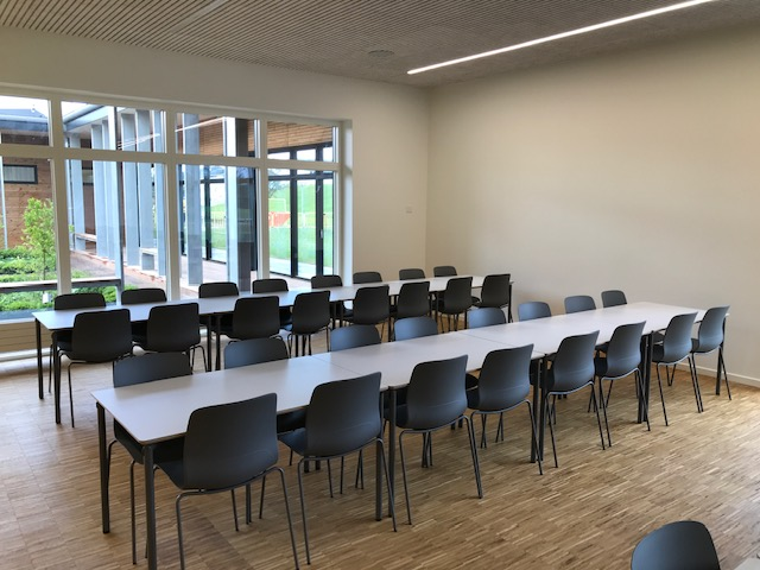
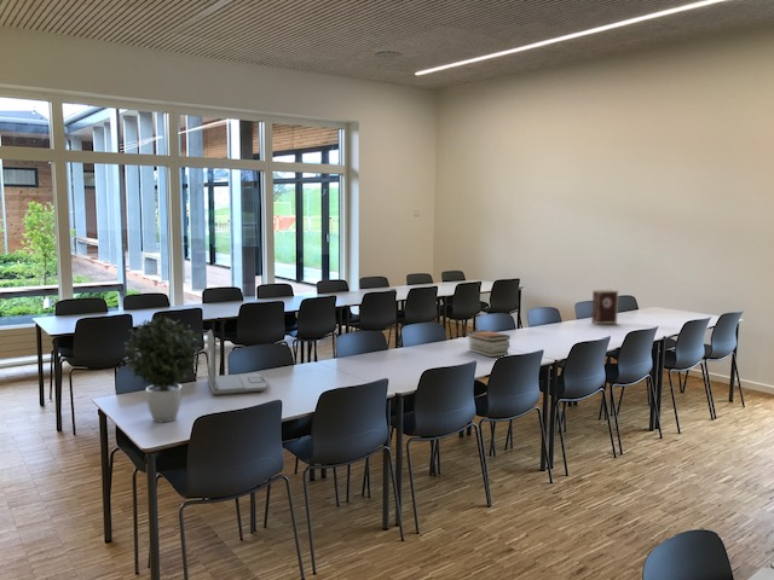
+ laptop [206,329,268,396]
+ potted plant [122,314,203,423]
+ book stack [466,329,512,358]
+ book [590,289,619,325]
